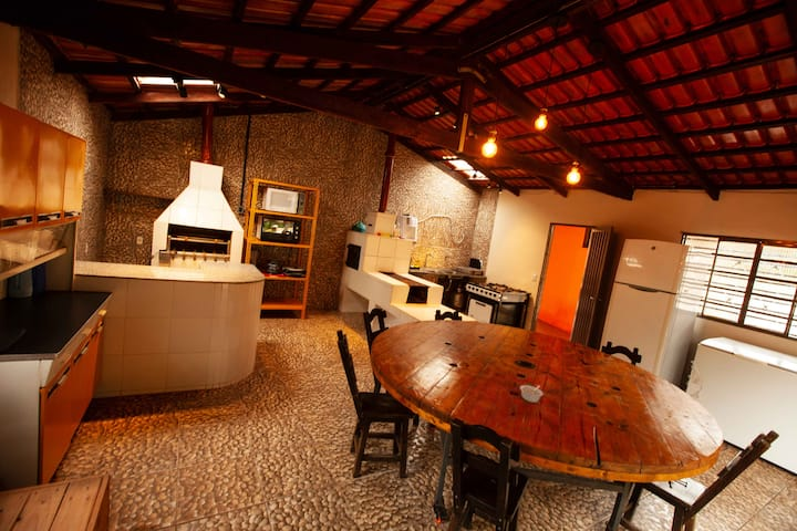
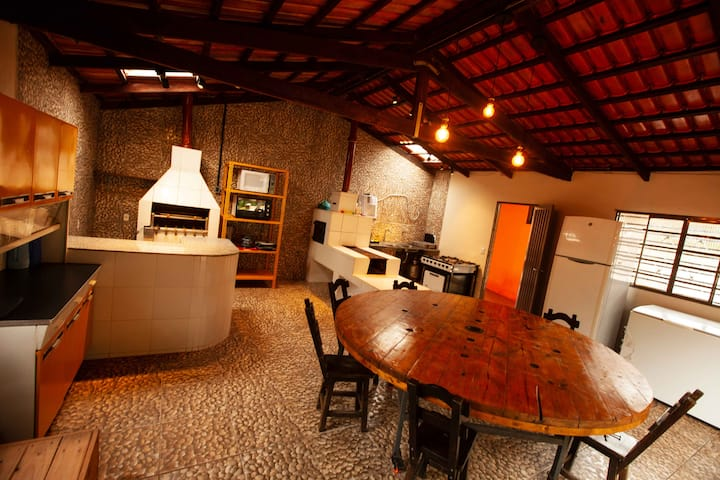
- legume [519,384,545,404]
